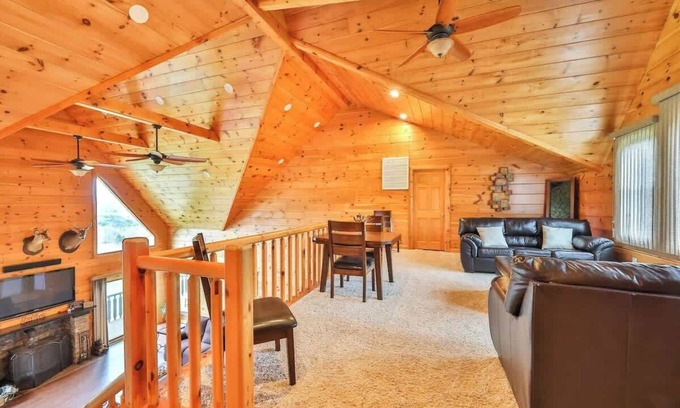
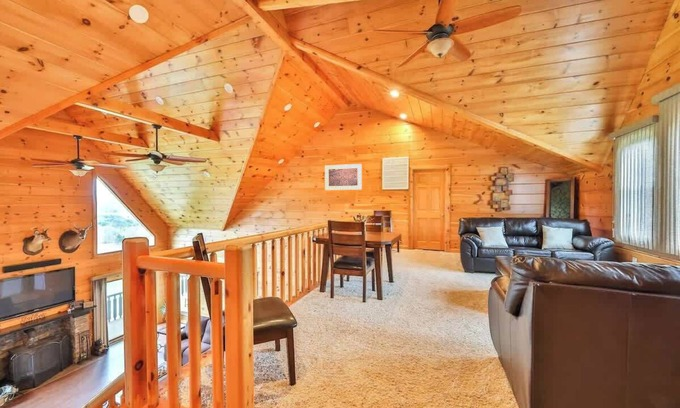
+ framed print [324,163,363,191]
